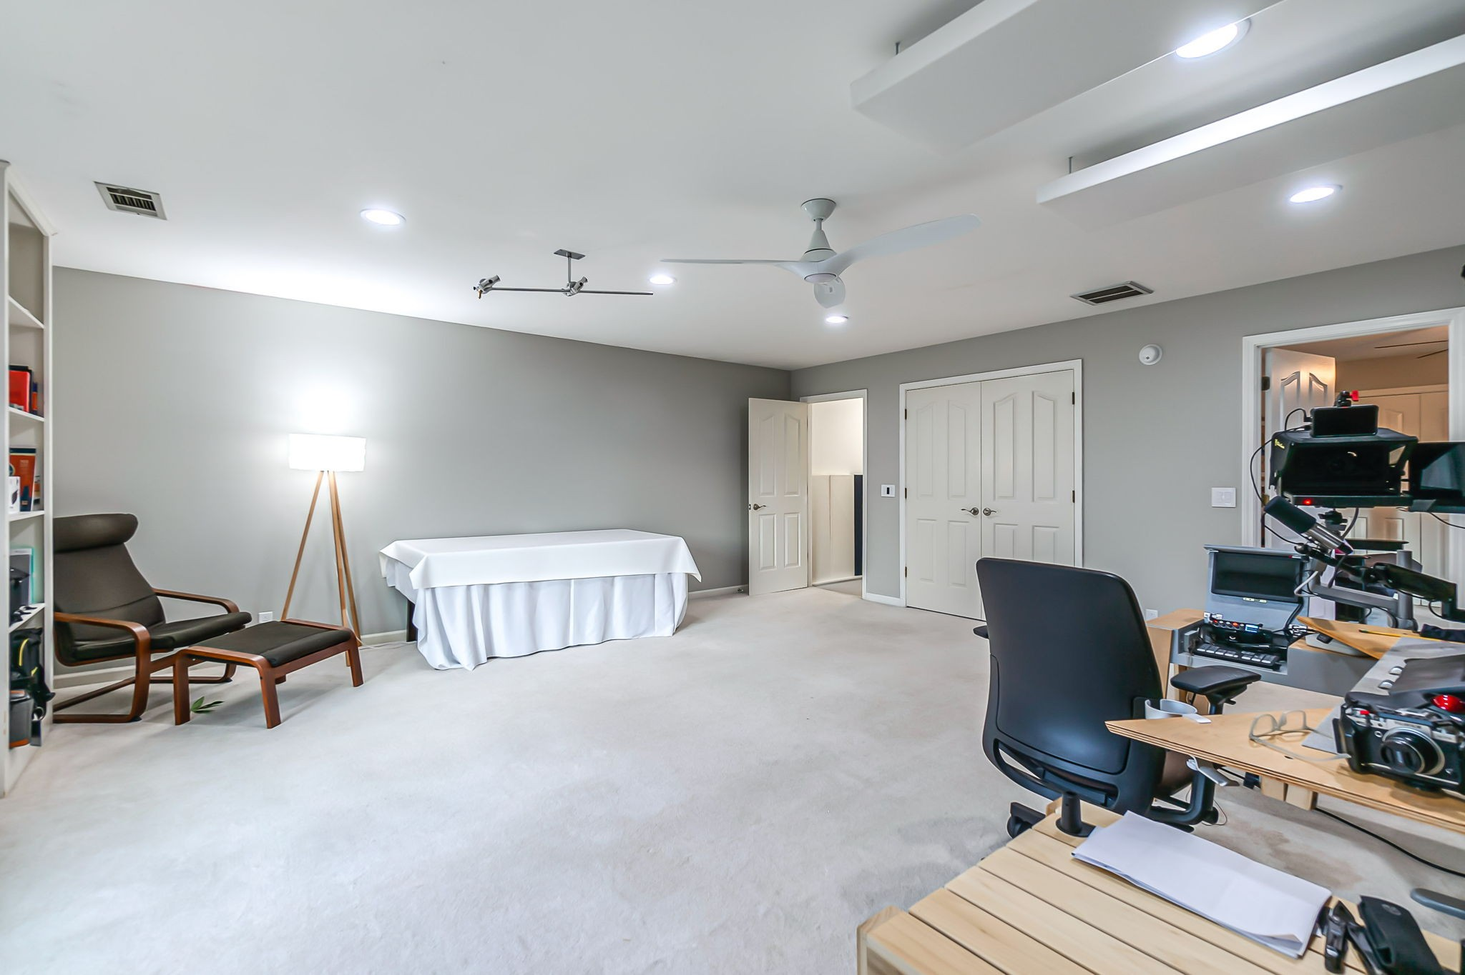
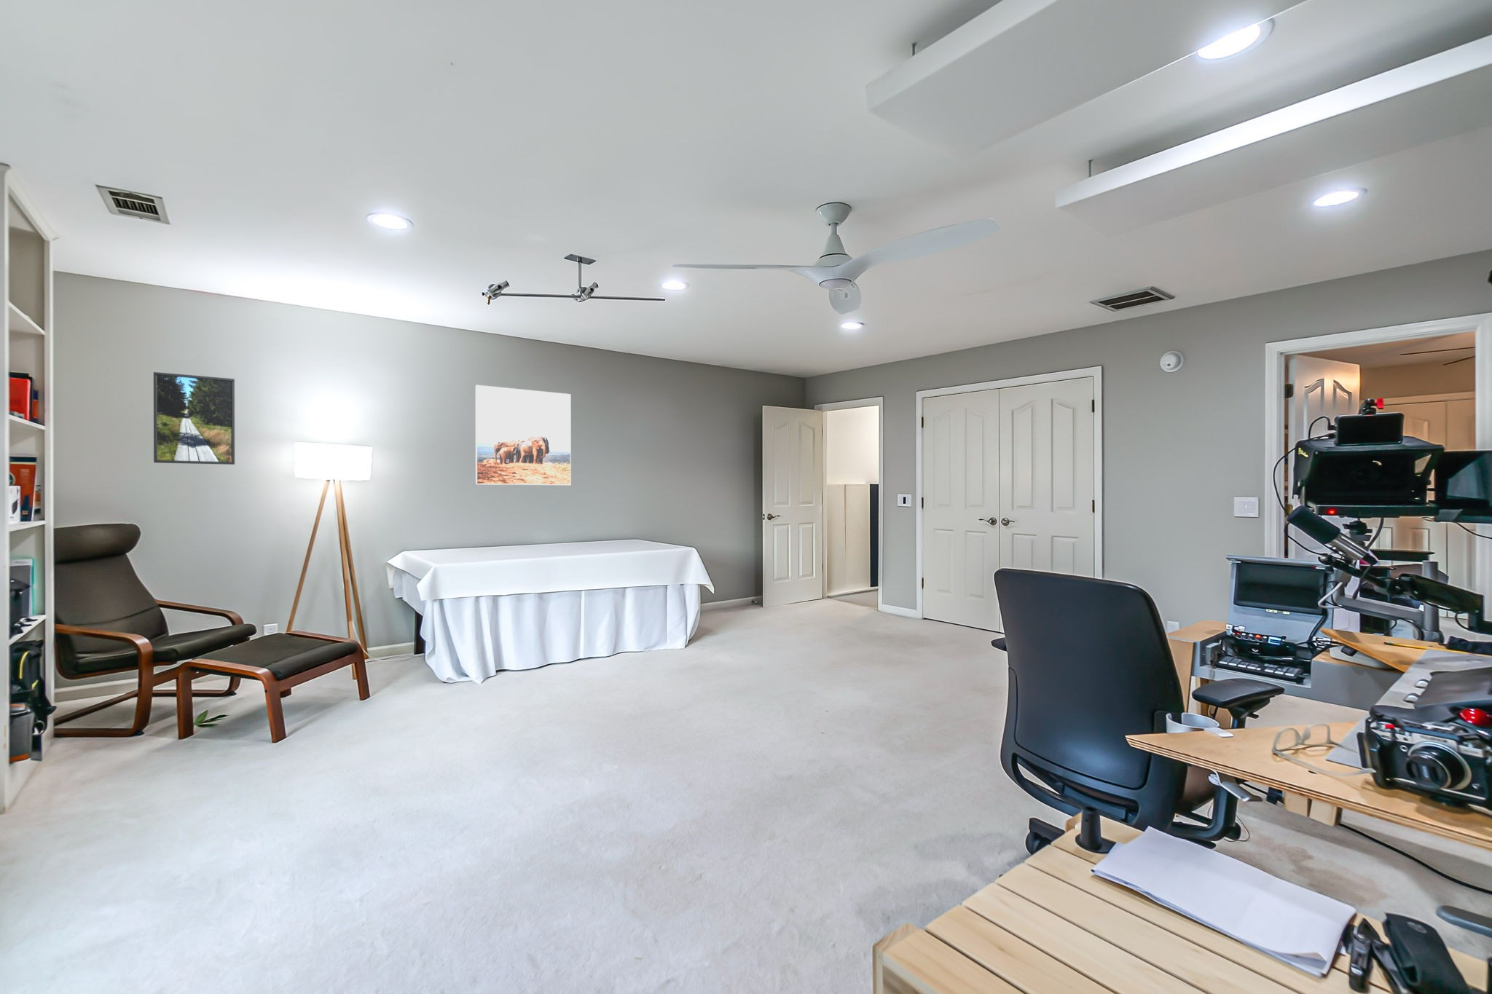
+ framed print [475,385,572,486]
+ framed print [153,372,235,465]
